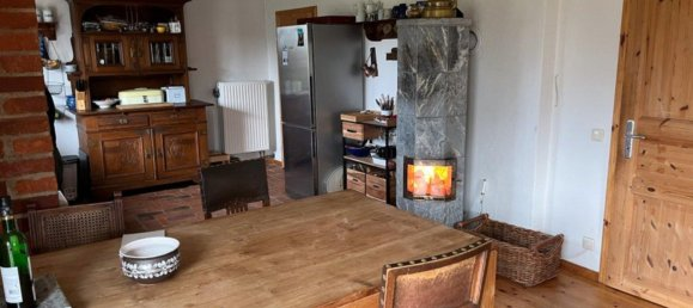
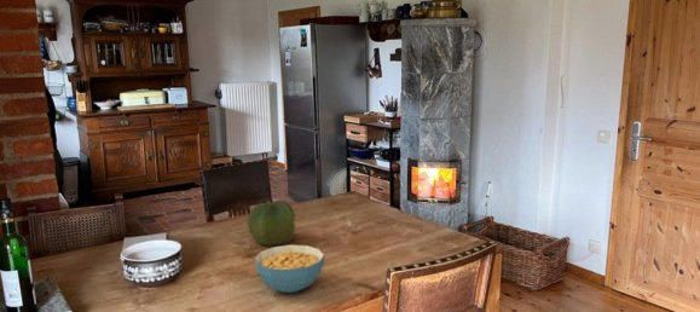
+ cabbage [247,200,296,247]
+ cereal bowl [253,244,325,294]
